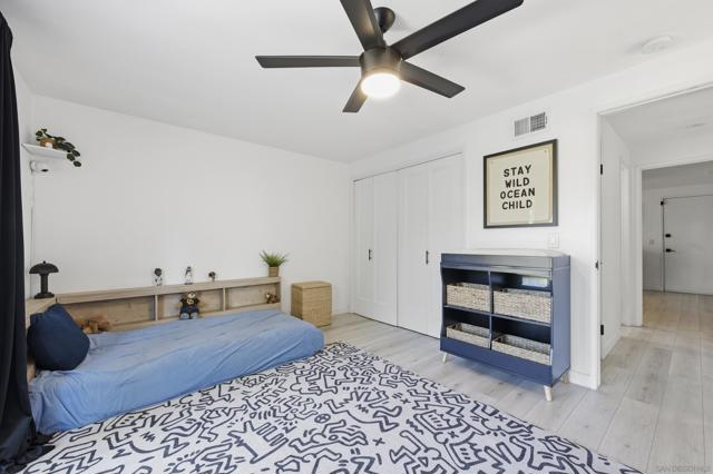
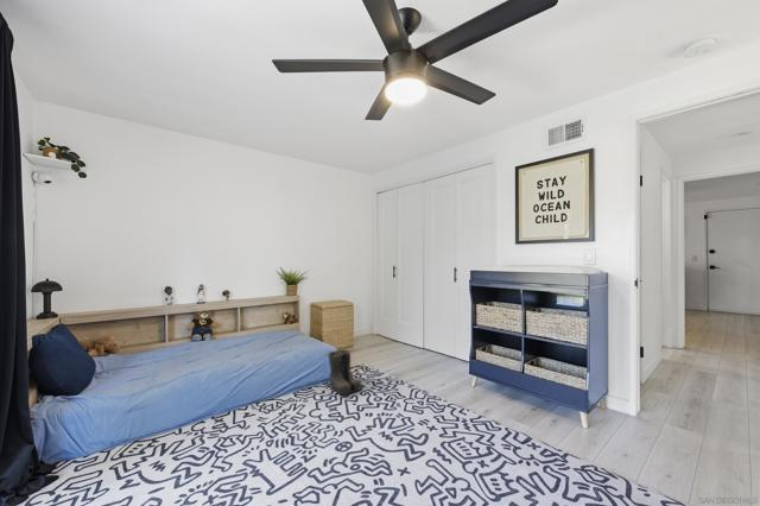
+ boots [327,348,363,397]
